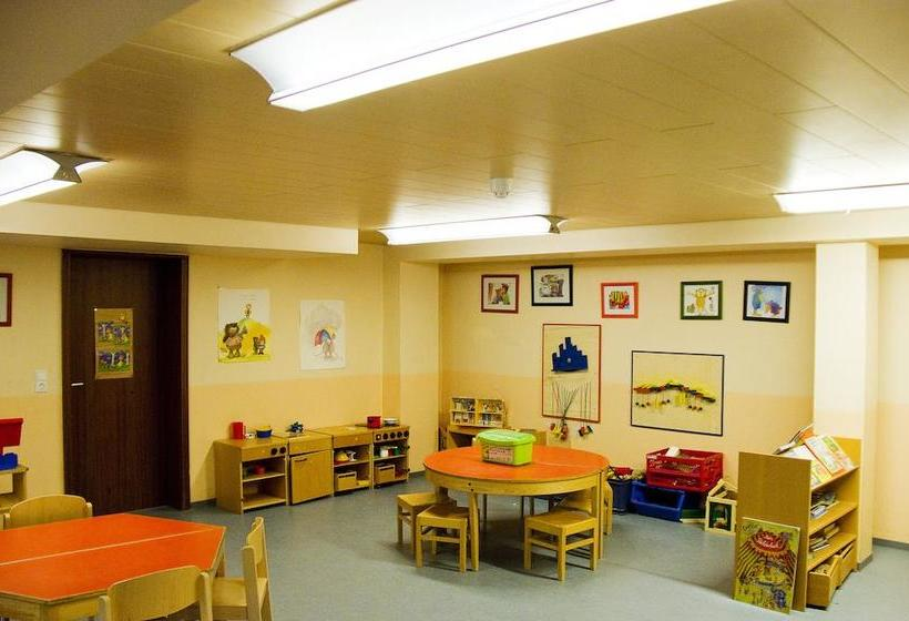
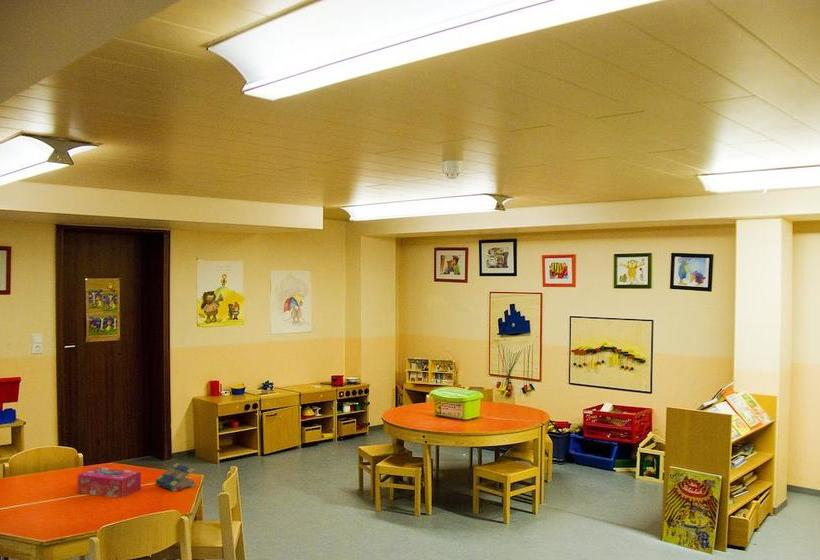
+ book [155,462,197,492]
+ tissue box [77,466,142,499]
